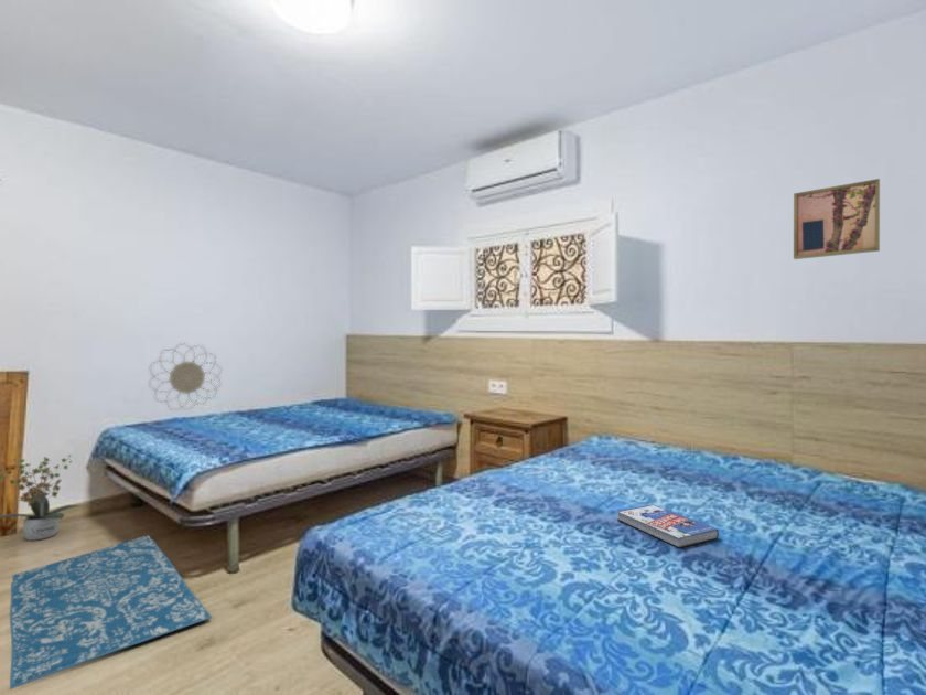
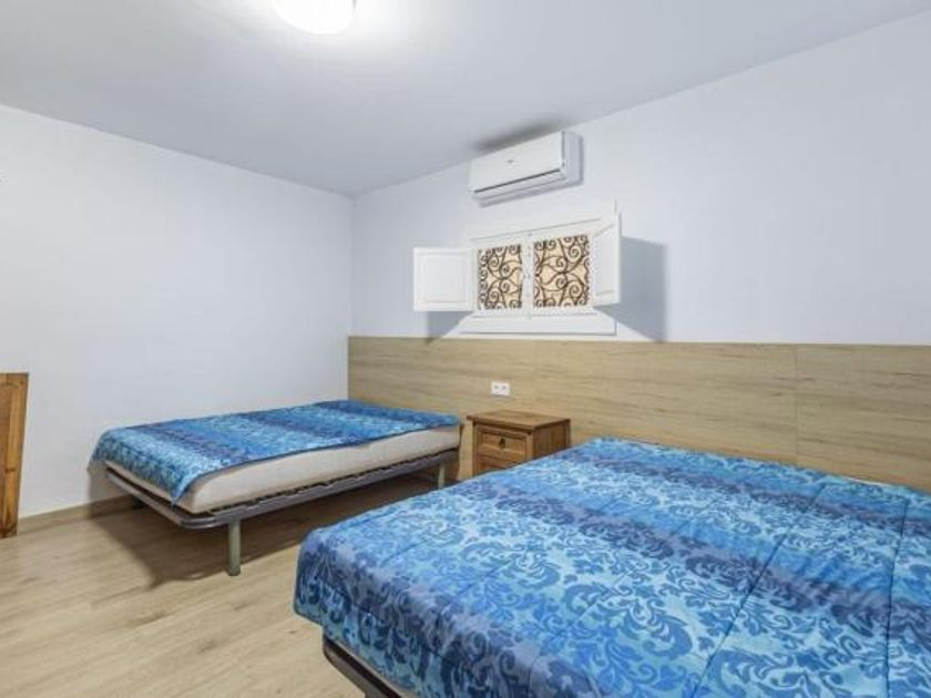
- decorative wall piece [148,342,223,411]
- rug [9,534,213,691]
- wall art [793,178,881,260]
- potted plant [0,453,82,542]
- book [616,503,720,549]
